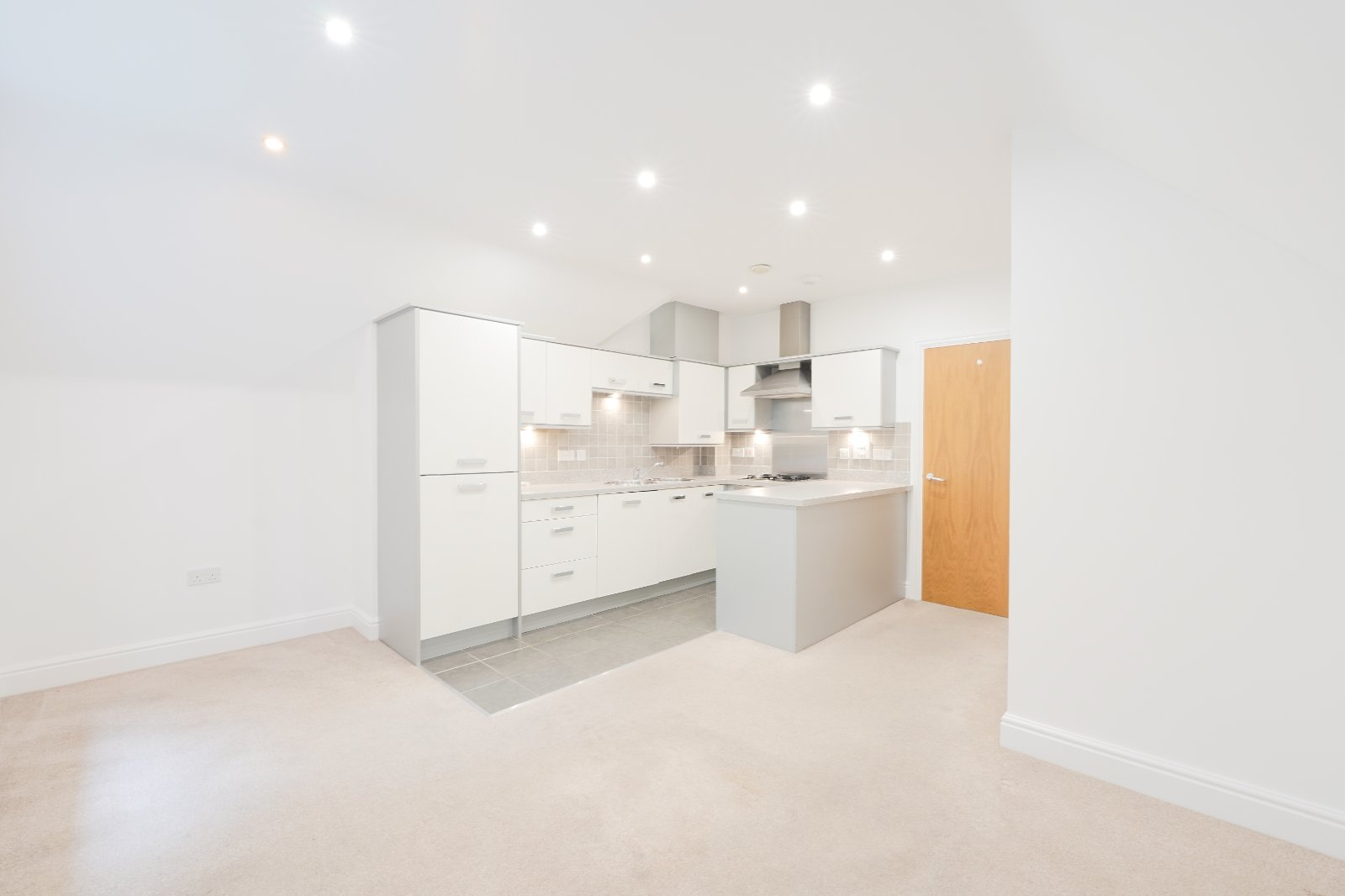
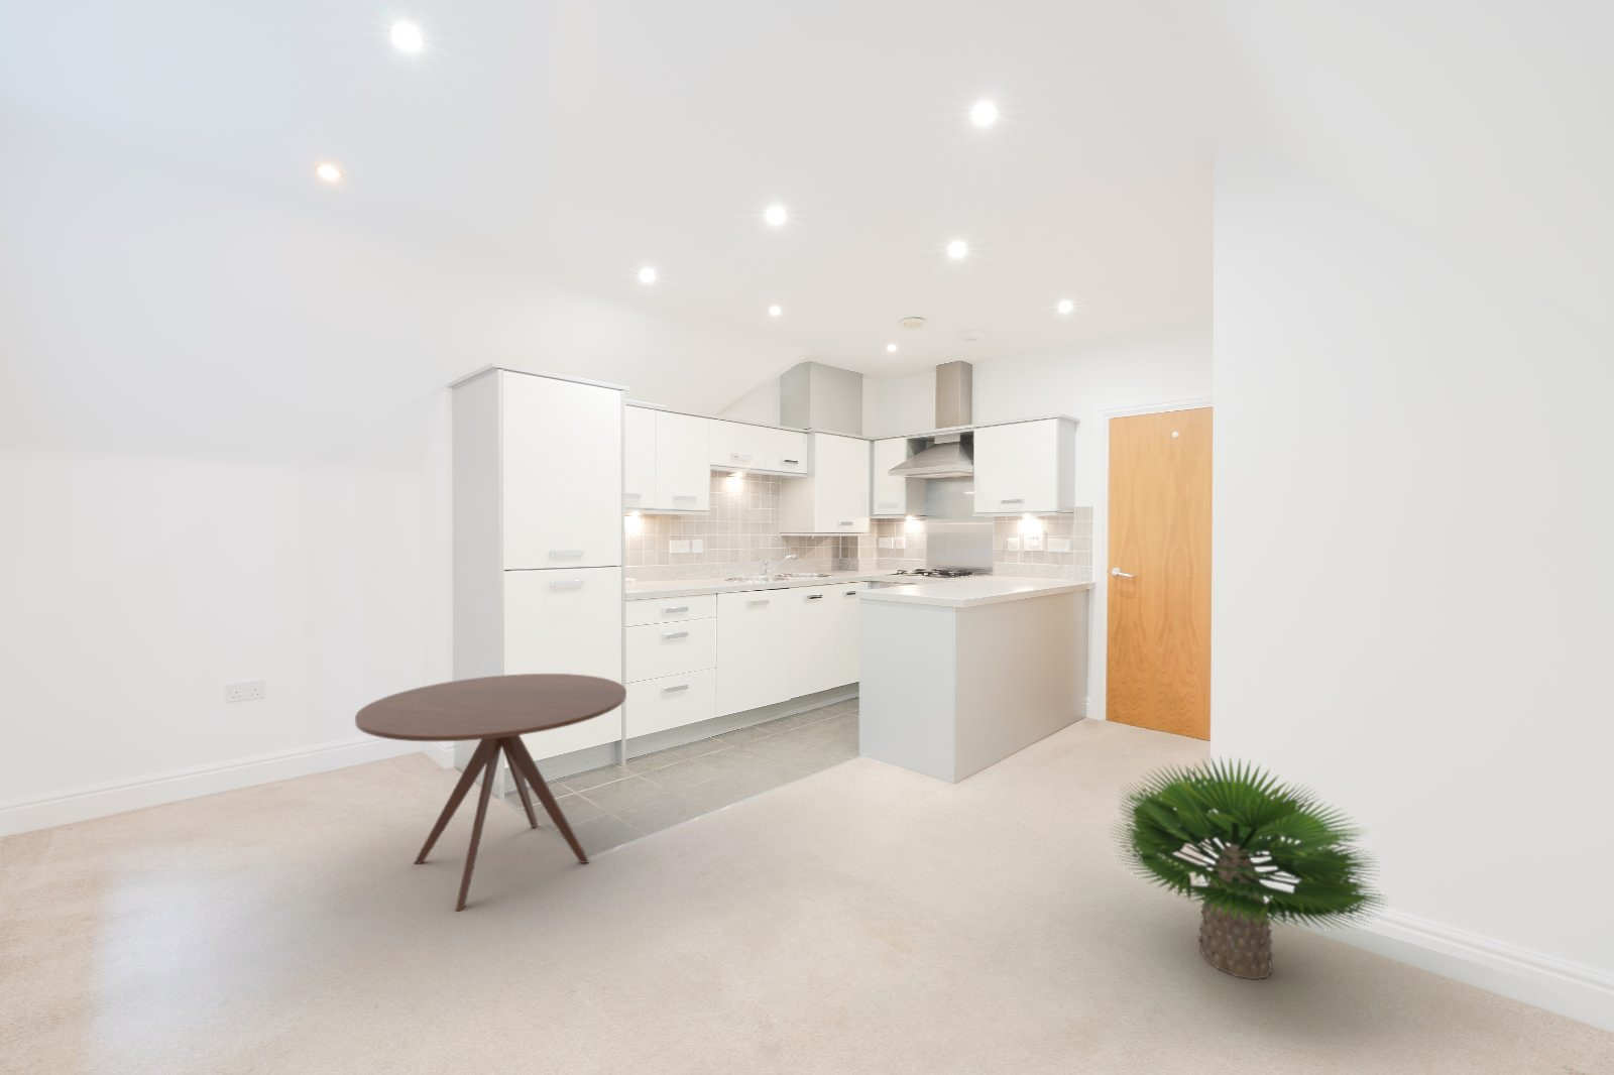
+ potted plant [1106,755,1391,980]
+ round table [354,673,628,912]
